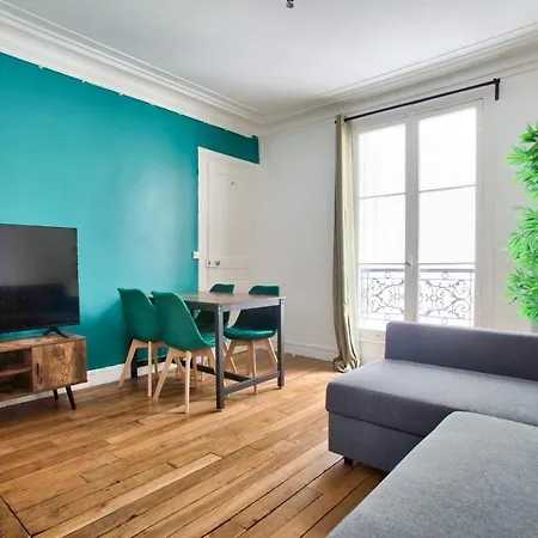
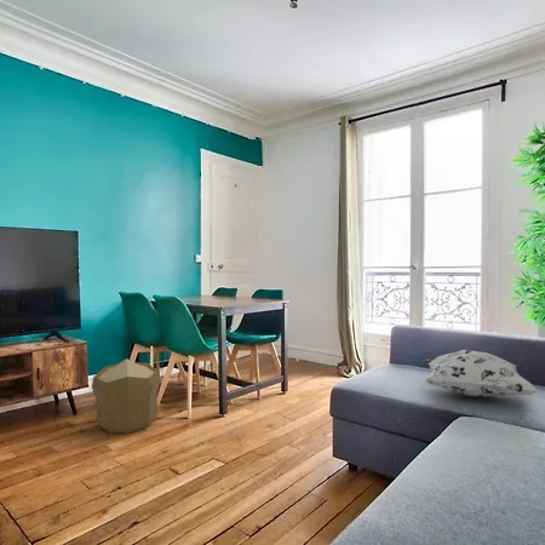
+ decorative pillow [423,349,540,398]
+ pouf [91,357,162,435]
